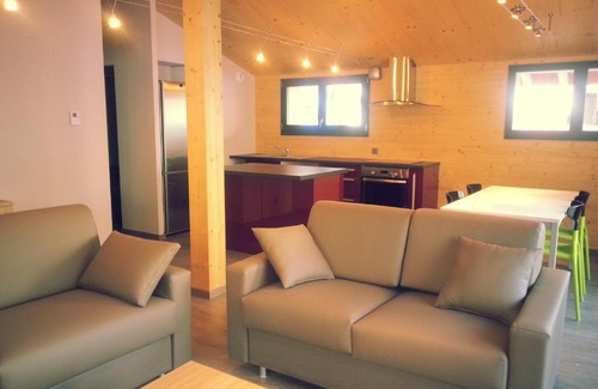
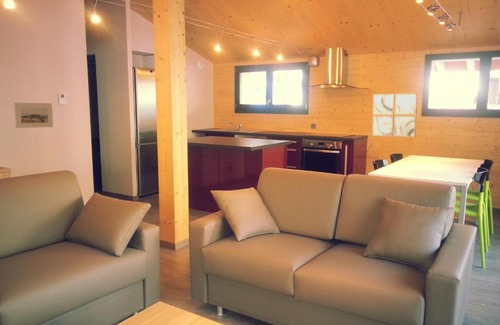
+ wall art [371,93,418,138]
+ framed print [13,102,54,129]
